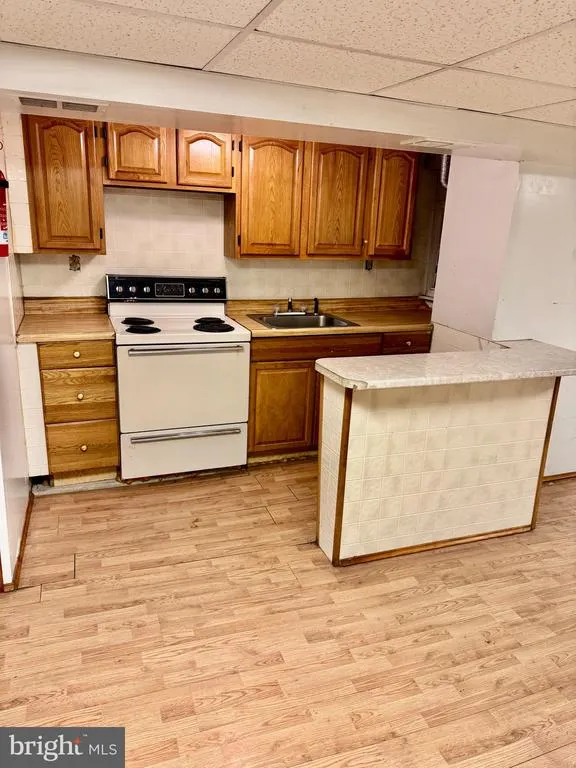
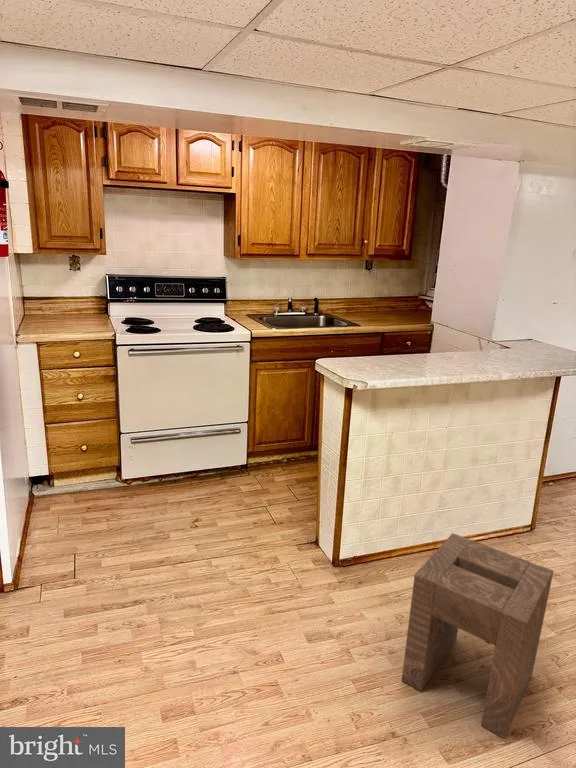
+ stool [401,532,554,739]
